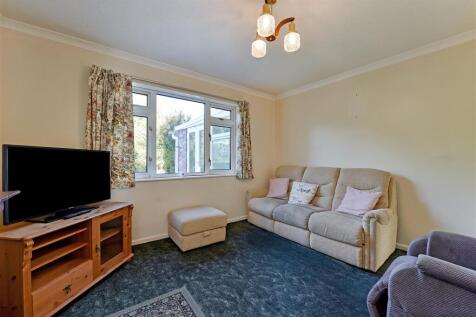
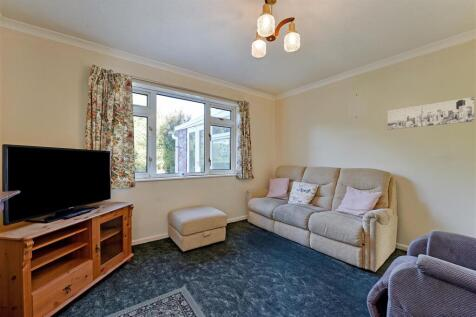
+ wall art [387,96,475,131]
